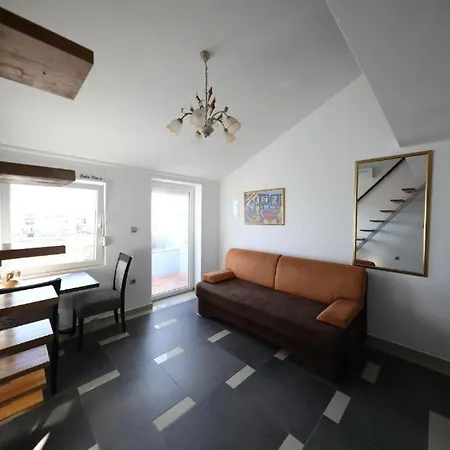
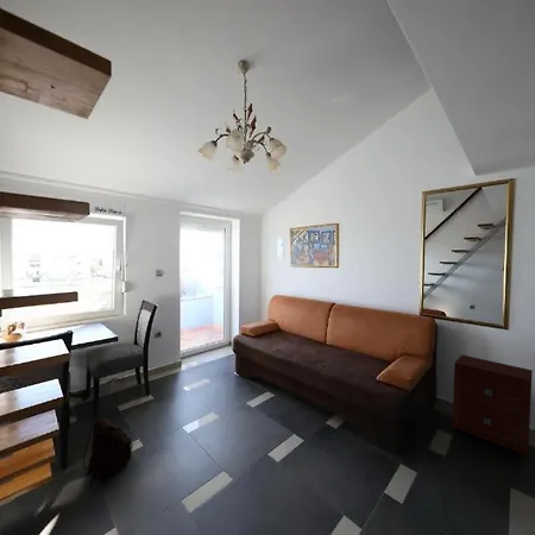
+ backpack [82,417,134,484]
+ nightstand [452,354,534,458]
